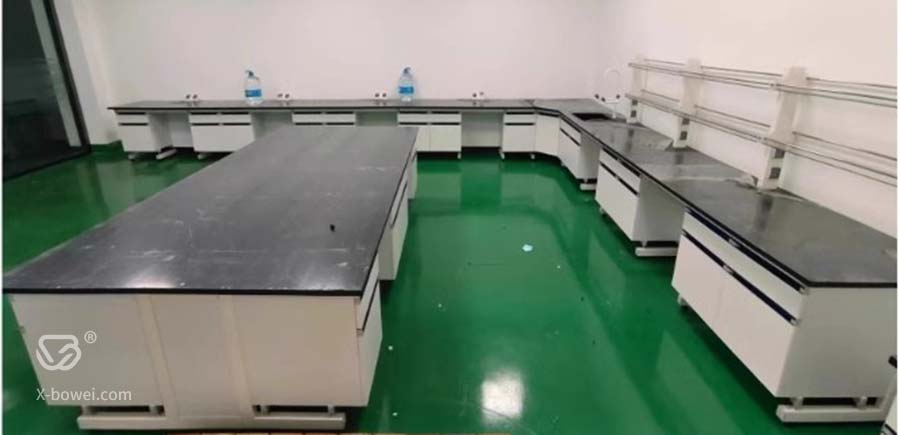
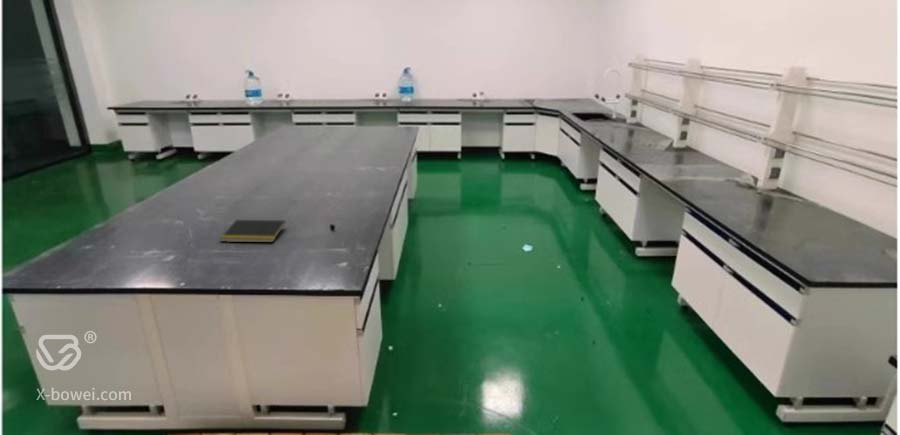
+ notepad [219,219,287,243]
